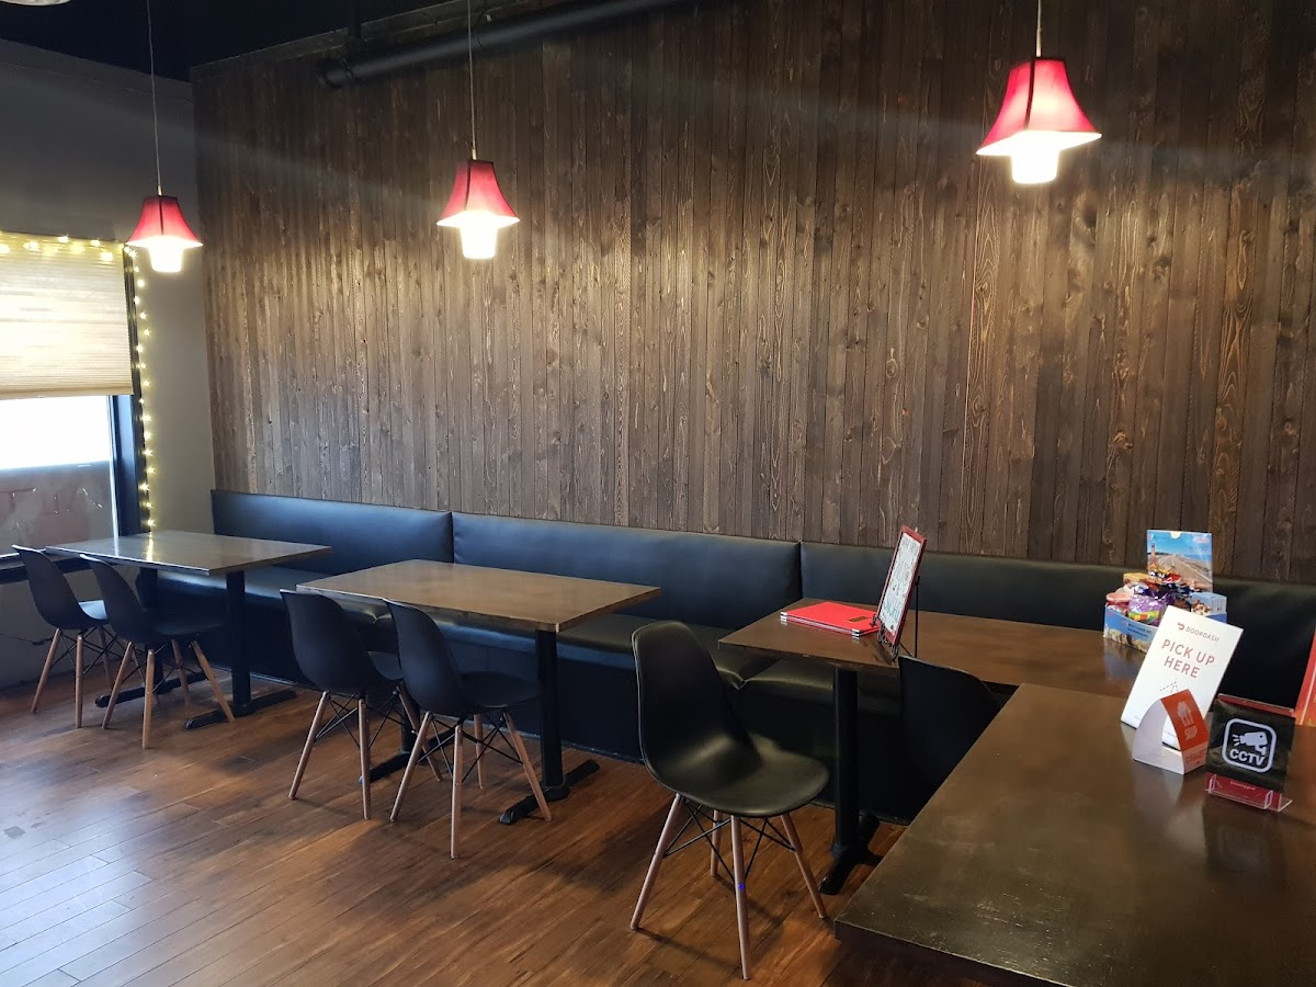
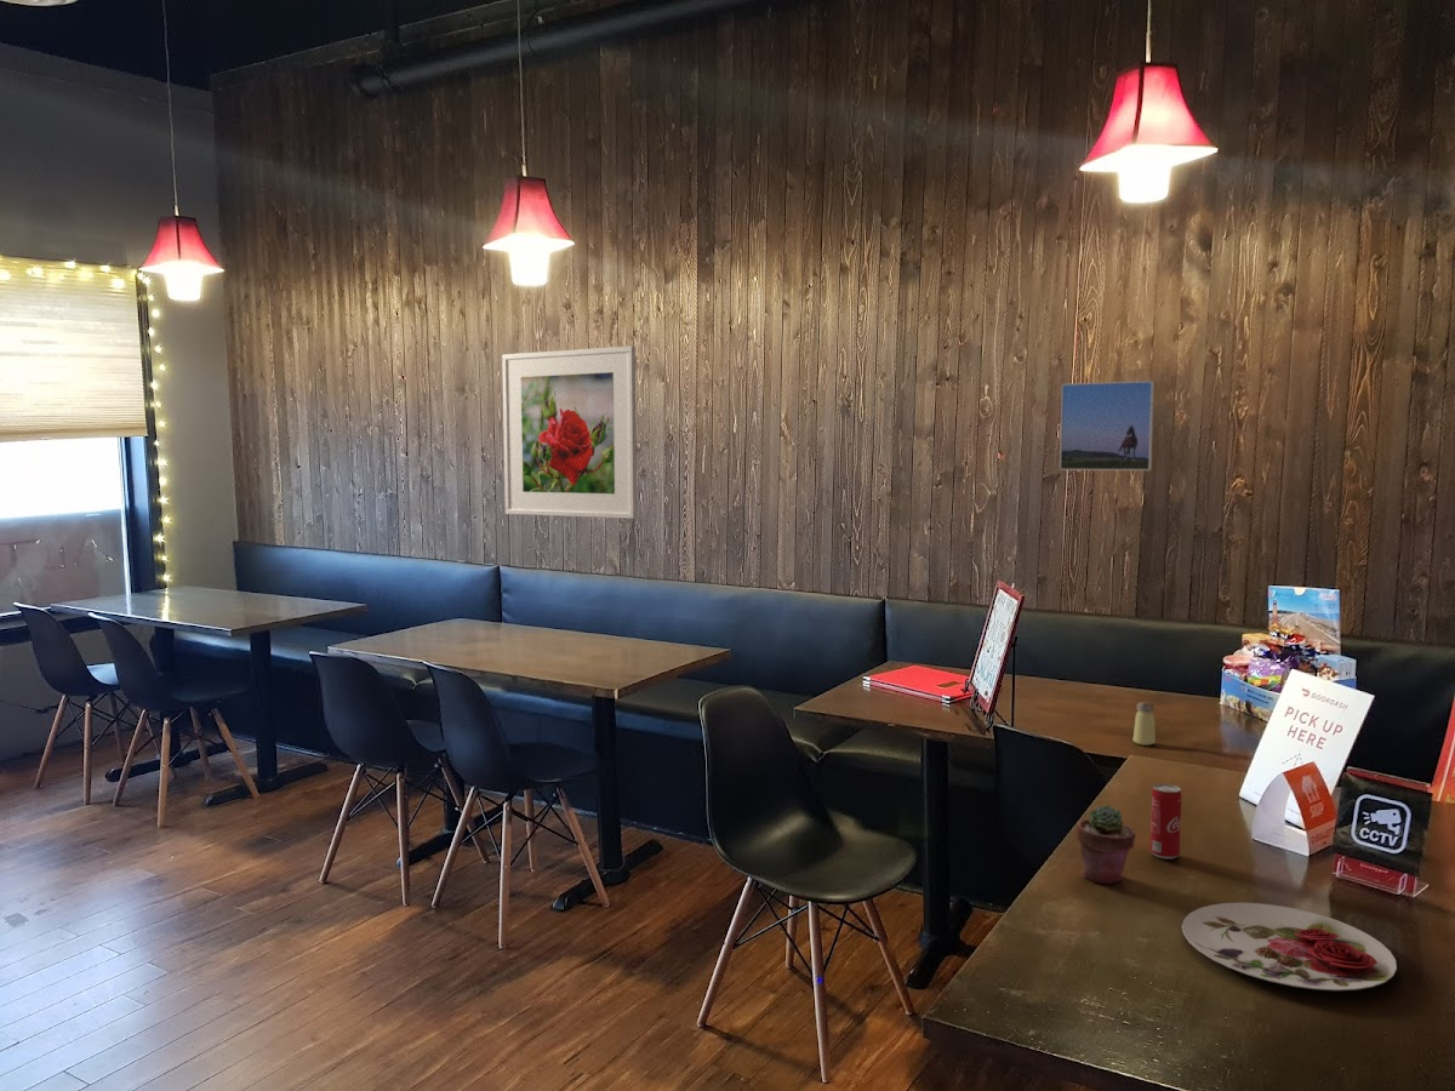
+ beverage can [1149,783,1182,861]
+ plate [1181,902,1398,992]
+ potted succulent [1075,804,1136,885]
+ saltshaker [1132,701,1157,747]
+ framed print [501,345,638,520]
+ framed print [1059,379,1156,472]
